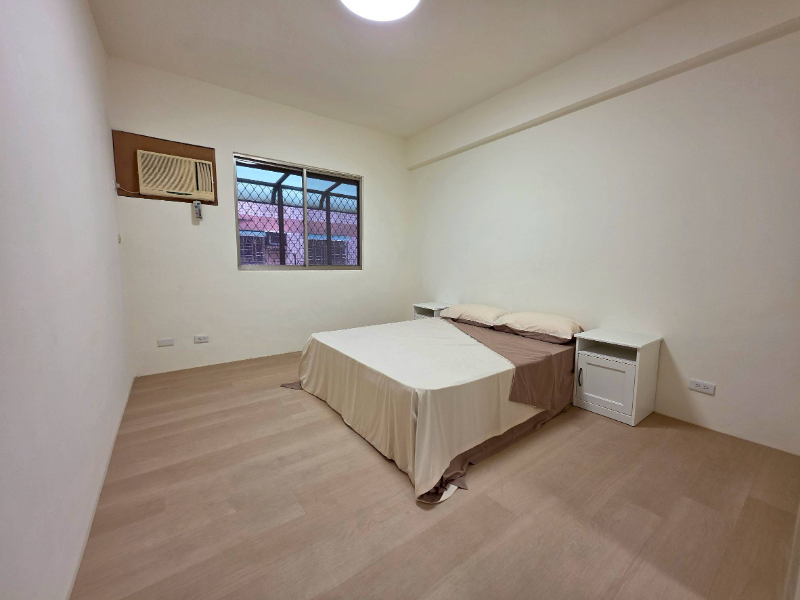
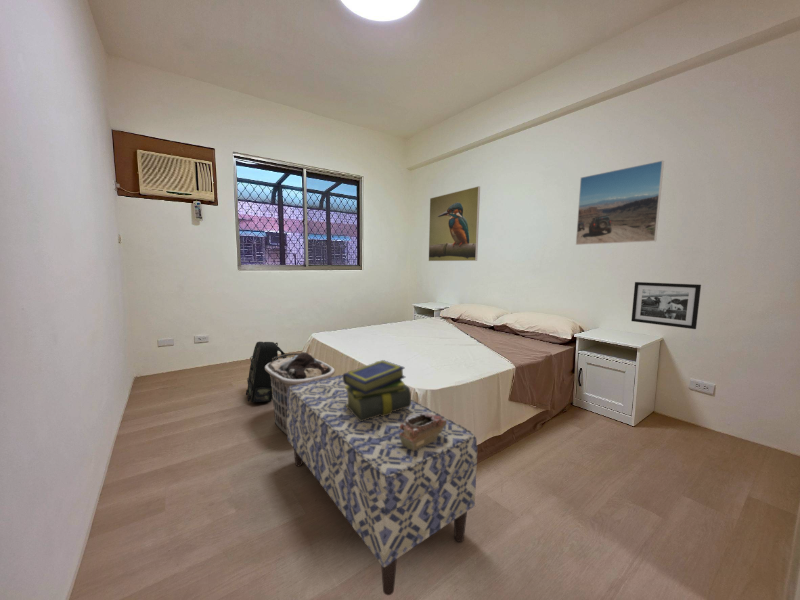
+ decorative box [399,413,447,451]
+ bench [287,374,478,596]
+ picture frame [631,281,702,330]
+ clothes hamper [265,351,336,437]
+ stack of books [342,359,412,421]
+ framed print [575,159,665,246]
+ backpack [245,341,288,403]
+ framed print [428,185,481,262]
